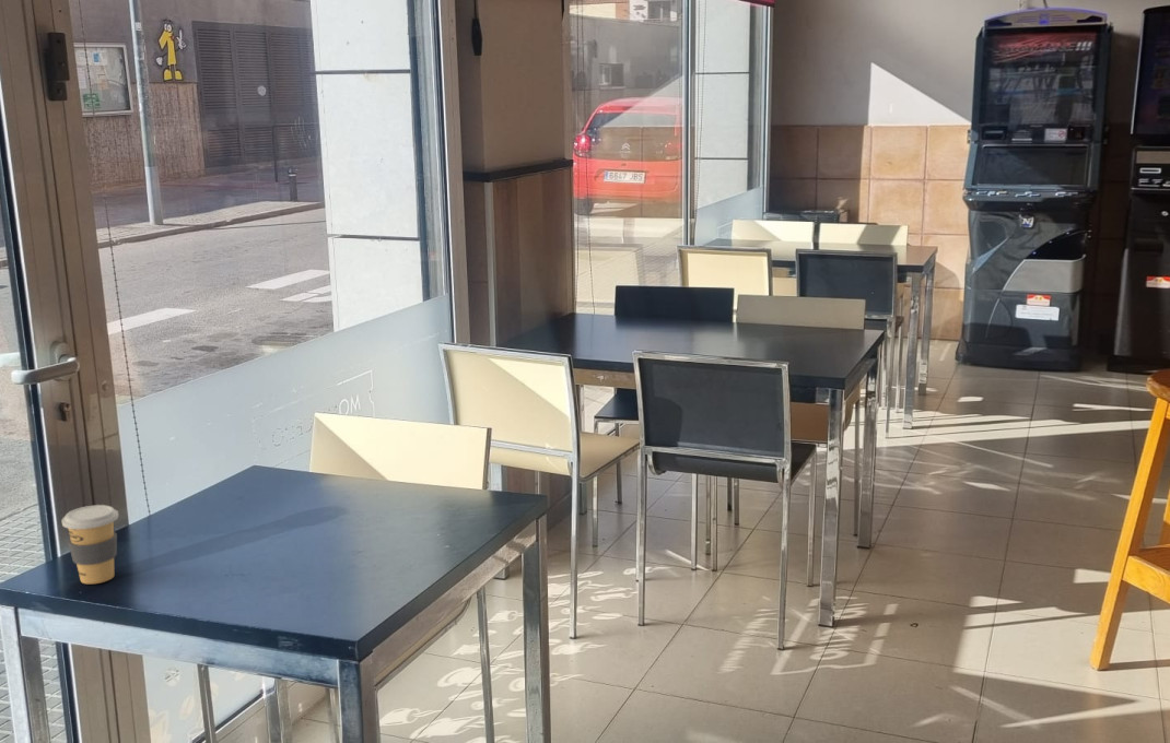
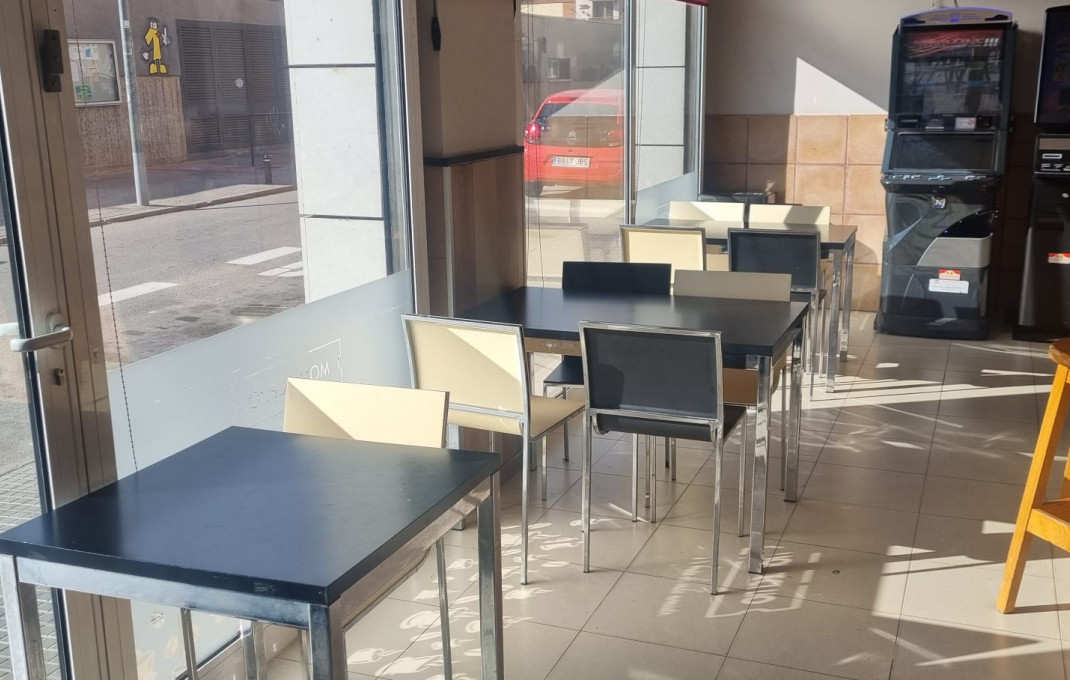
- coffee cup [60,504,119,585]
